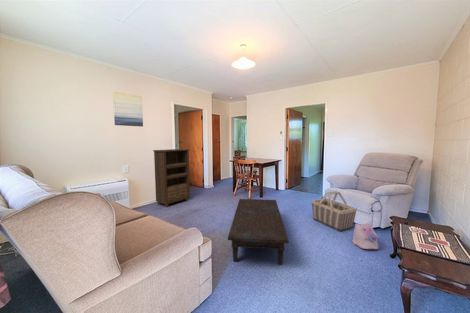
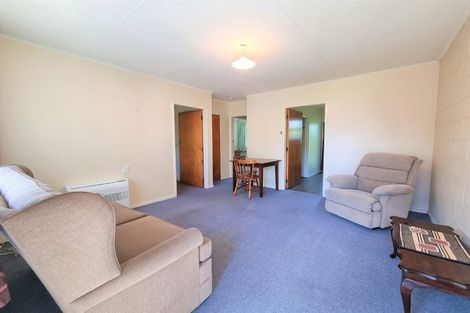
- bookshelf [152,148,191,208]
- basket [311,190,358,233]
- plush toy [351,222,379,250]
- wall art [112,91,144,127]
- coffee table [227,198,290,265]
